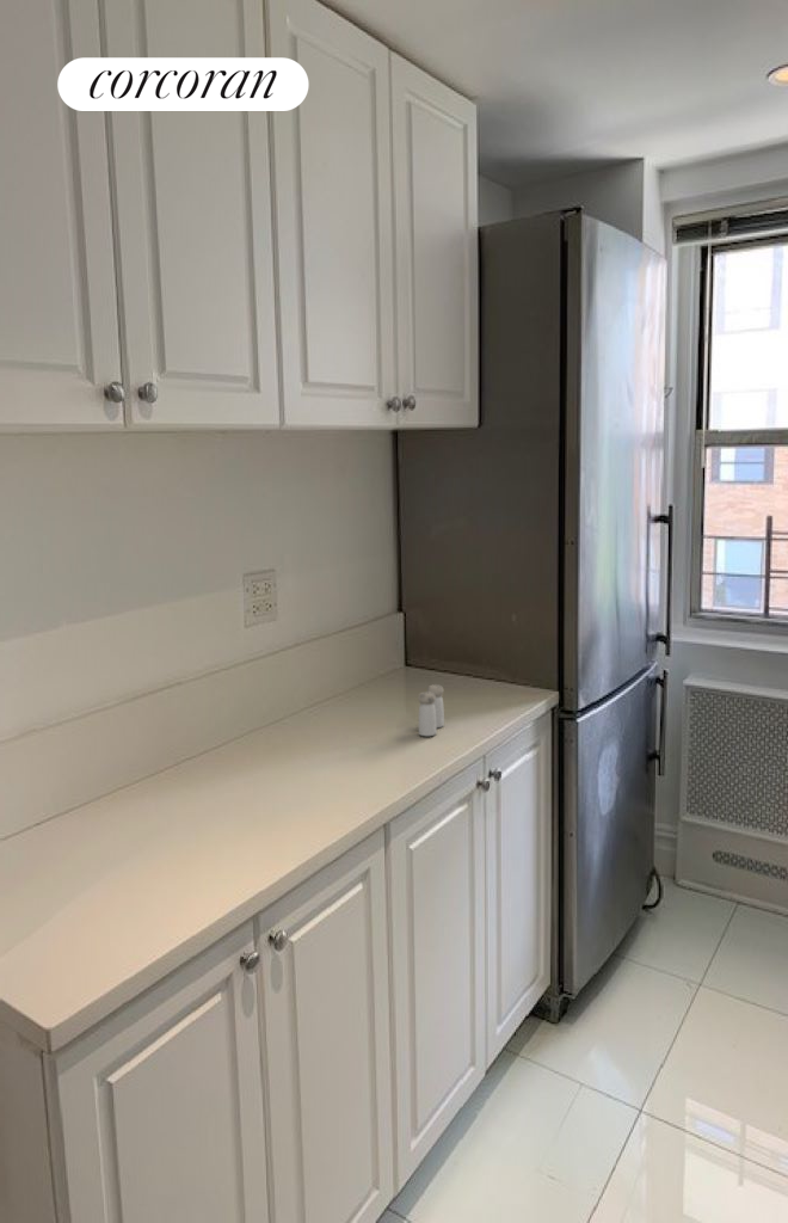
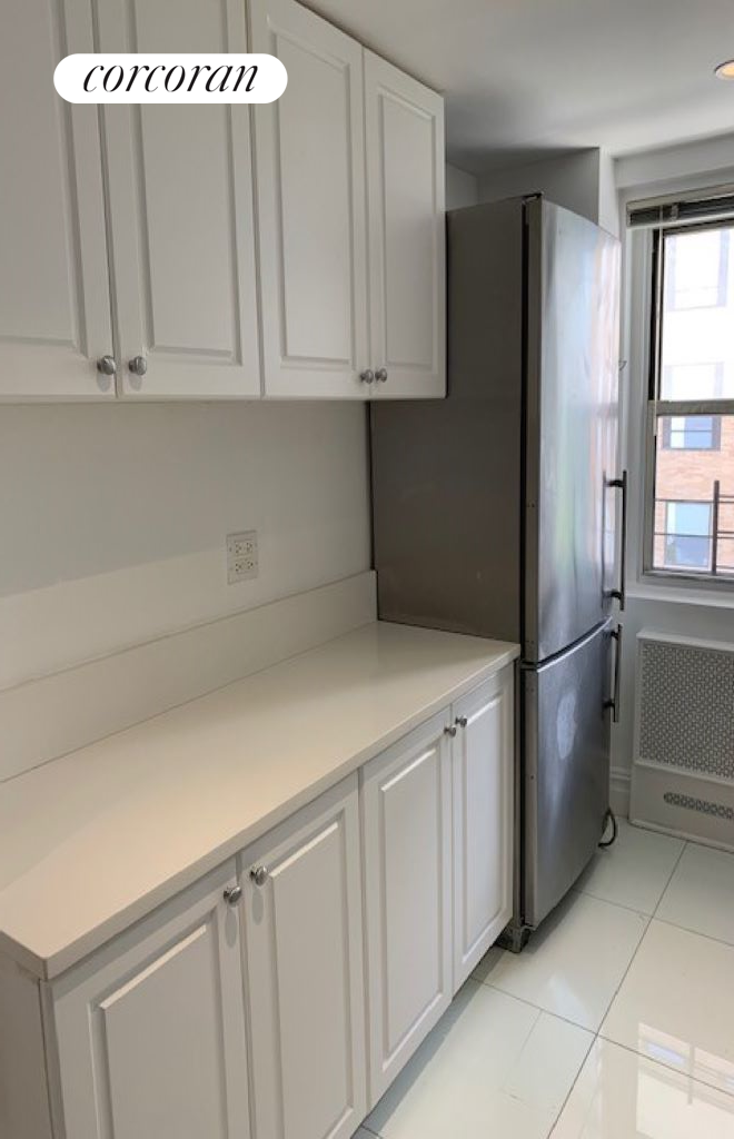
- salt and pepper shaker [417,683,445,737]
